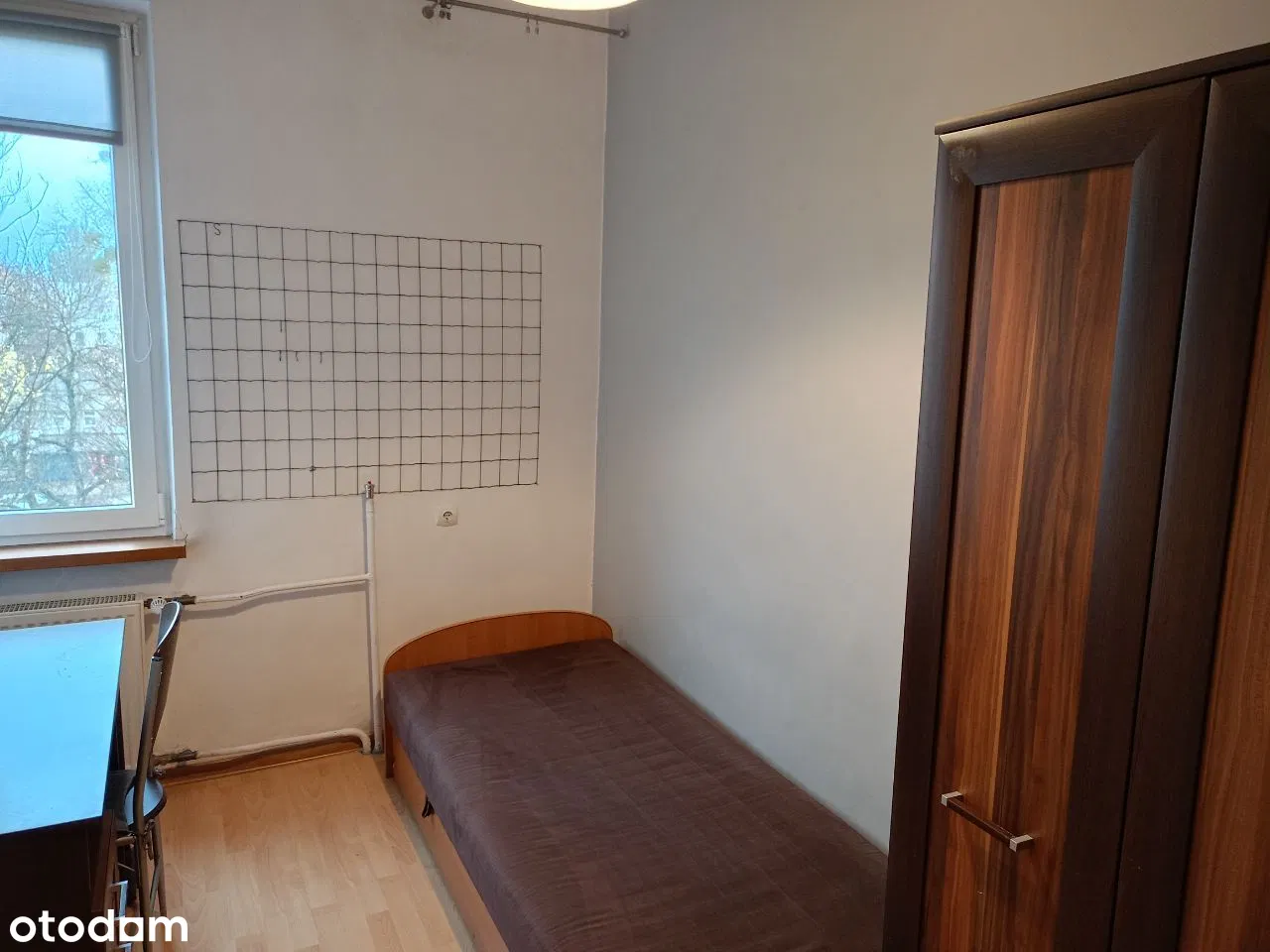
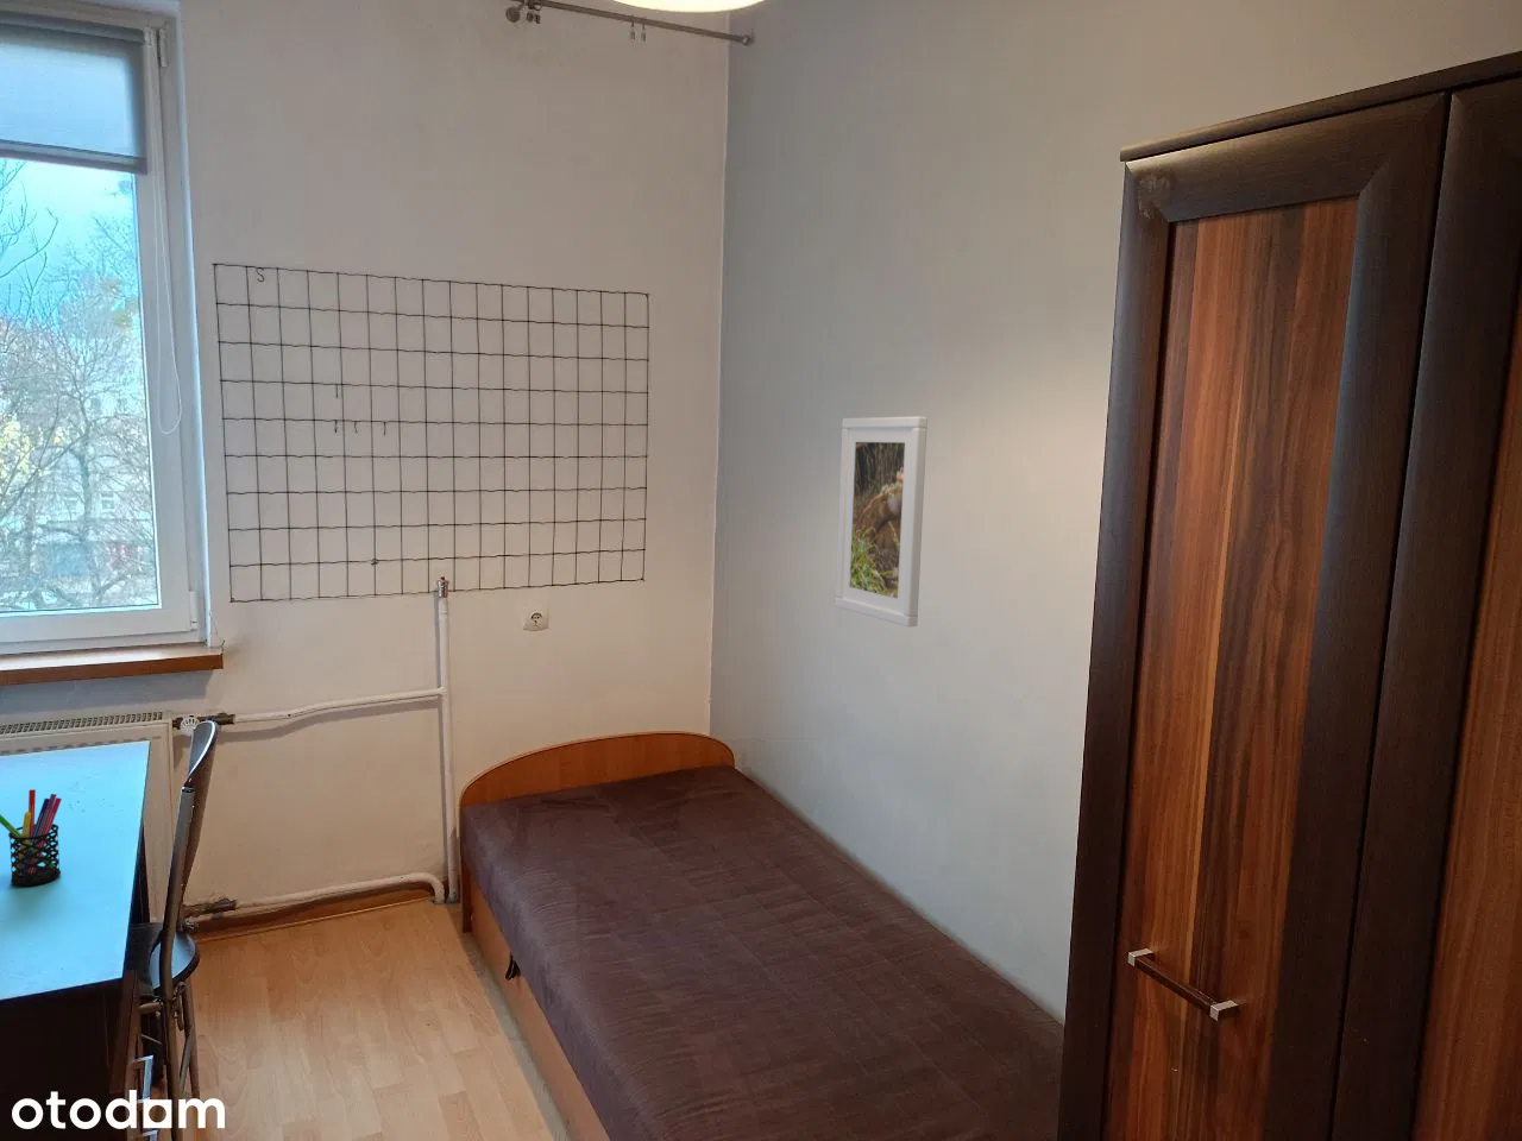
+ pen holder [0,787,64,887]
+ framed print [834,415,929,629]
